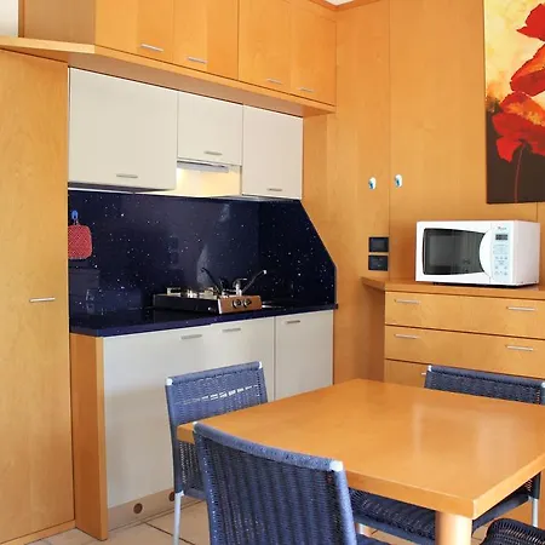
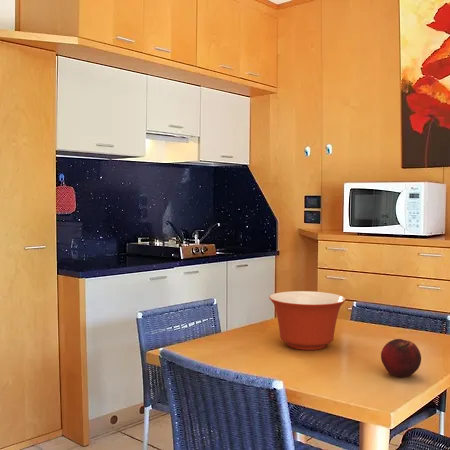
+ fruit [380,338,422,378]
+ mixing bowl [268,290,347,351]
